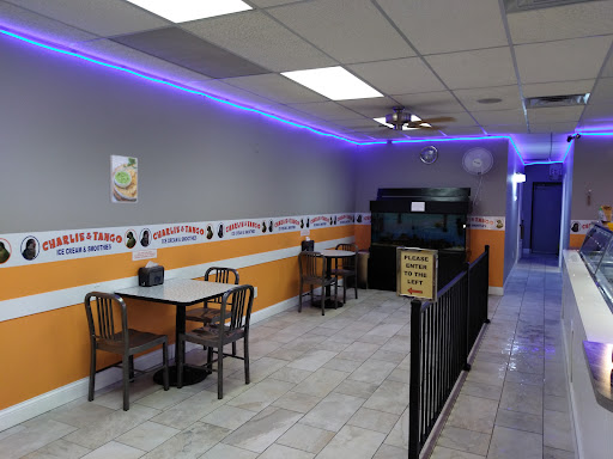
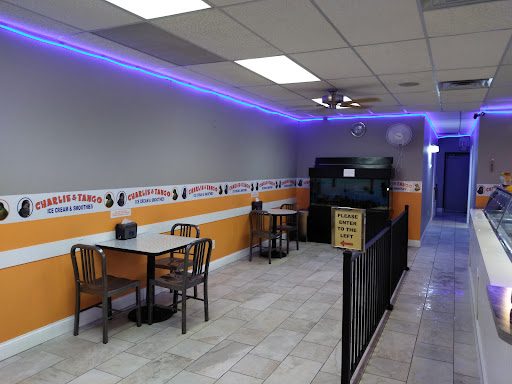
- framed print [109,154,139,203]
